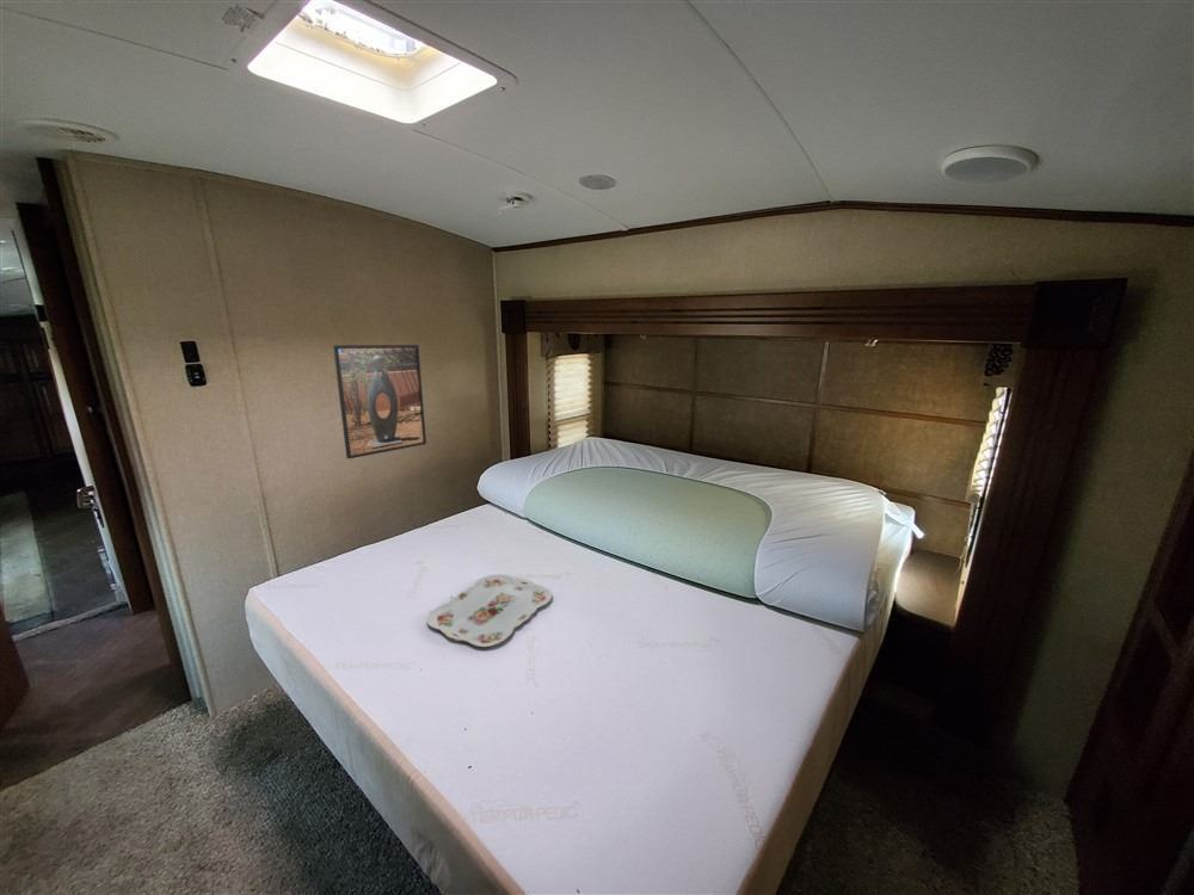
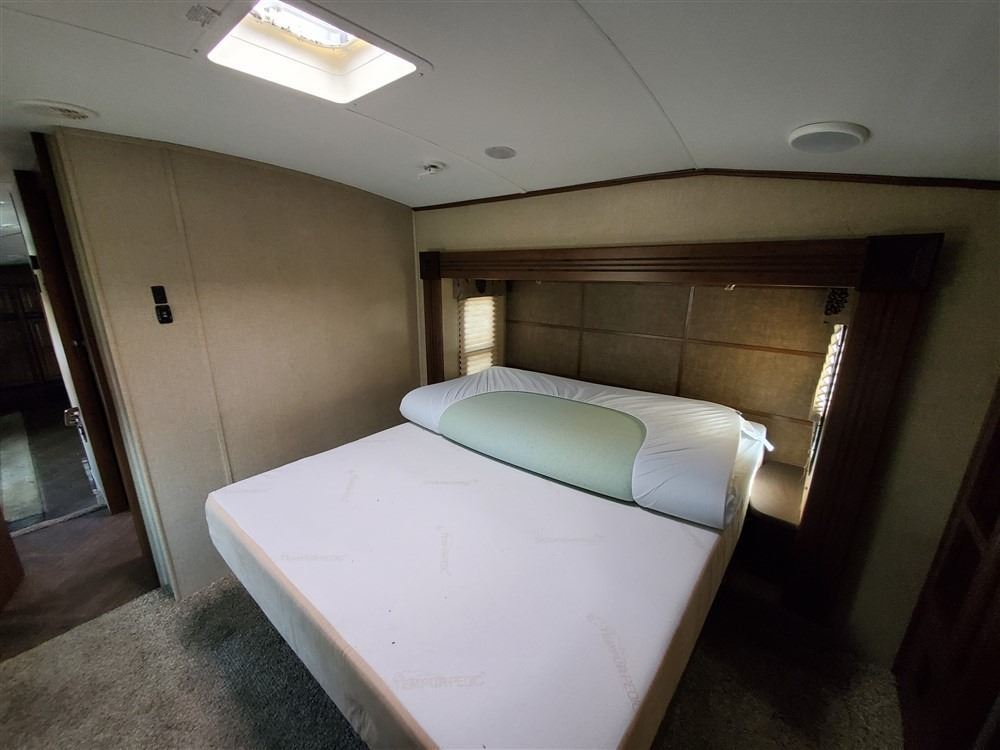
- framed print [332,344,427,461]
- serving tray [425,573,553,648]
